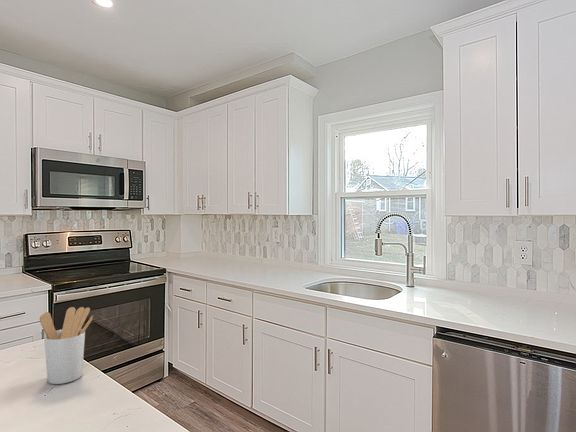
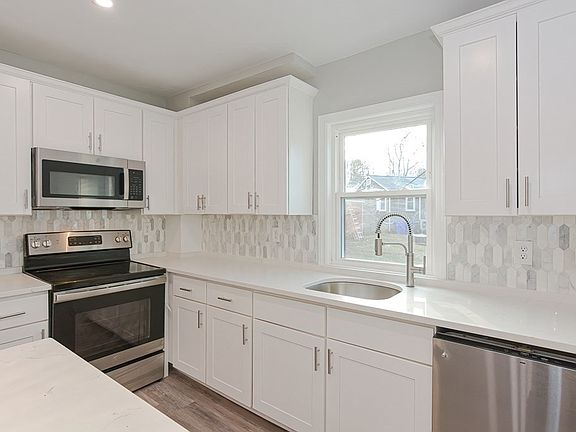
- utensil holder [39,306,94,385]
